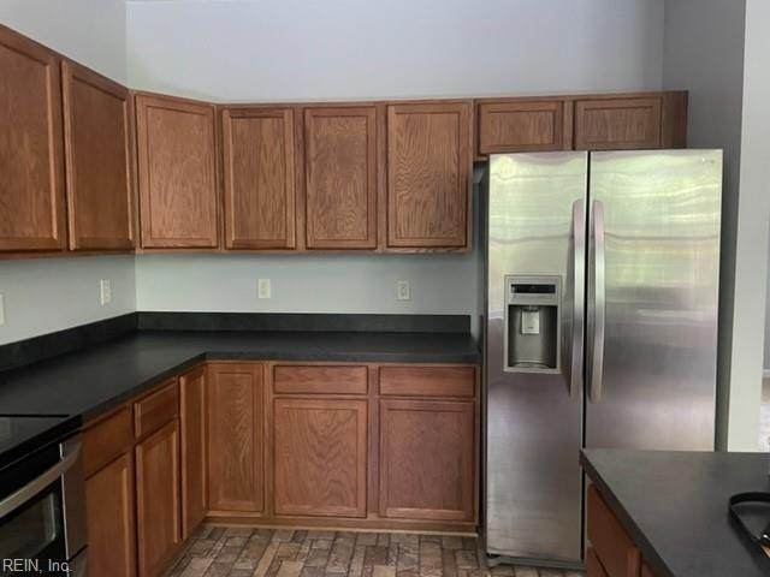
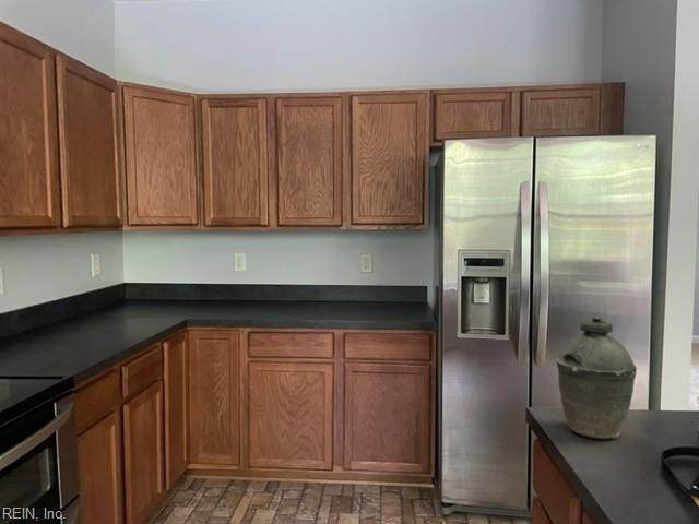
+ kettle [555,315,638,441]
